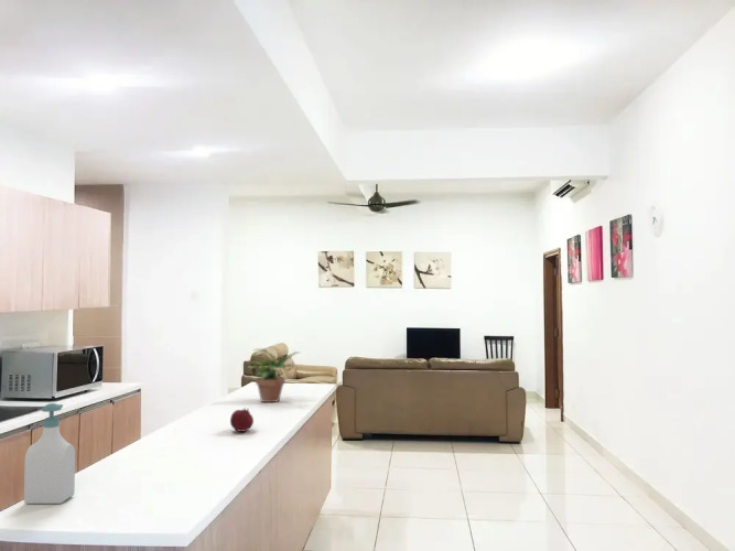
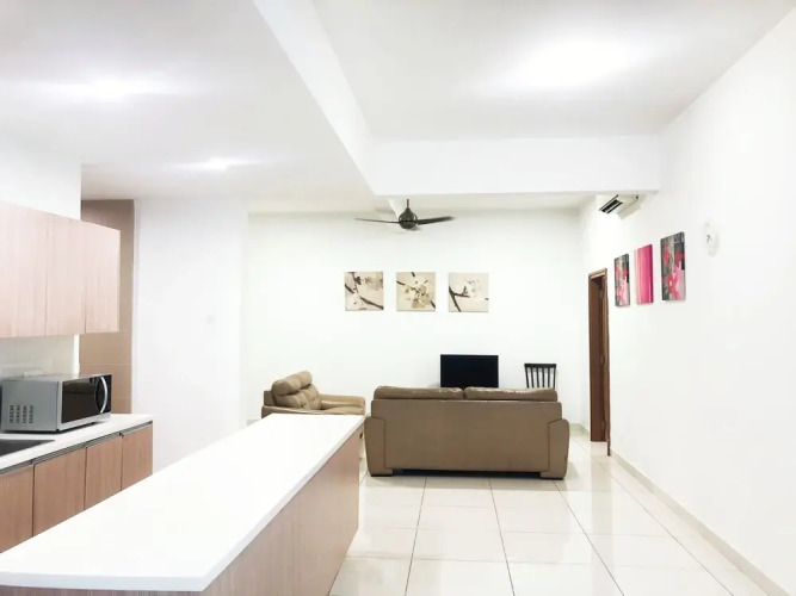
- soap bottle [23,402,76,505]
- fruit [229,408,255,433]
- potted plant [247,348,301,403]
